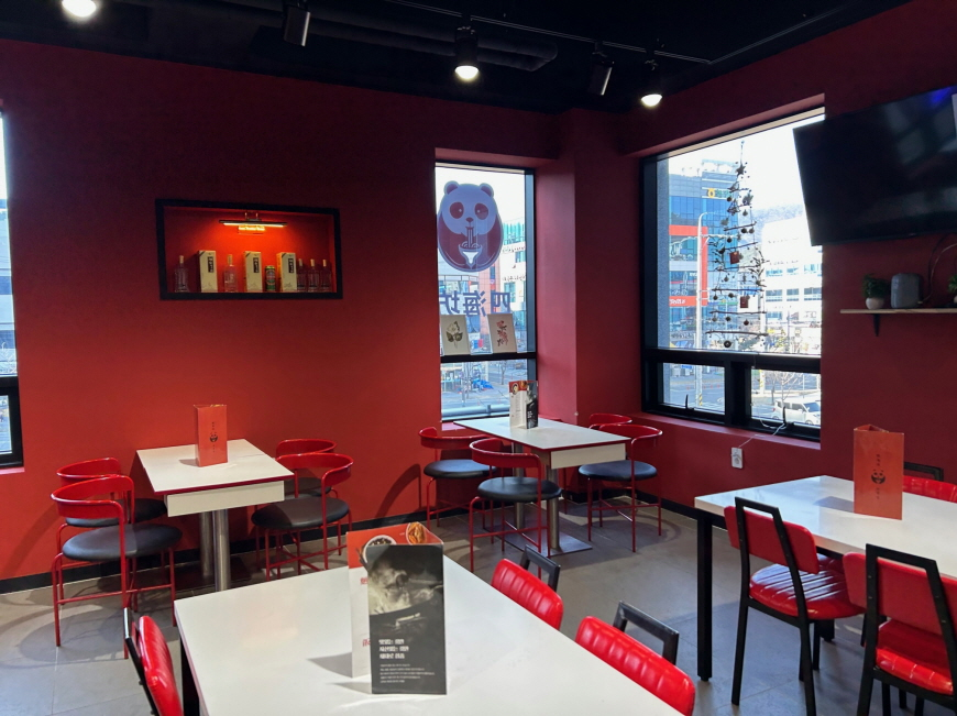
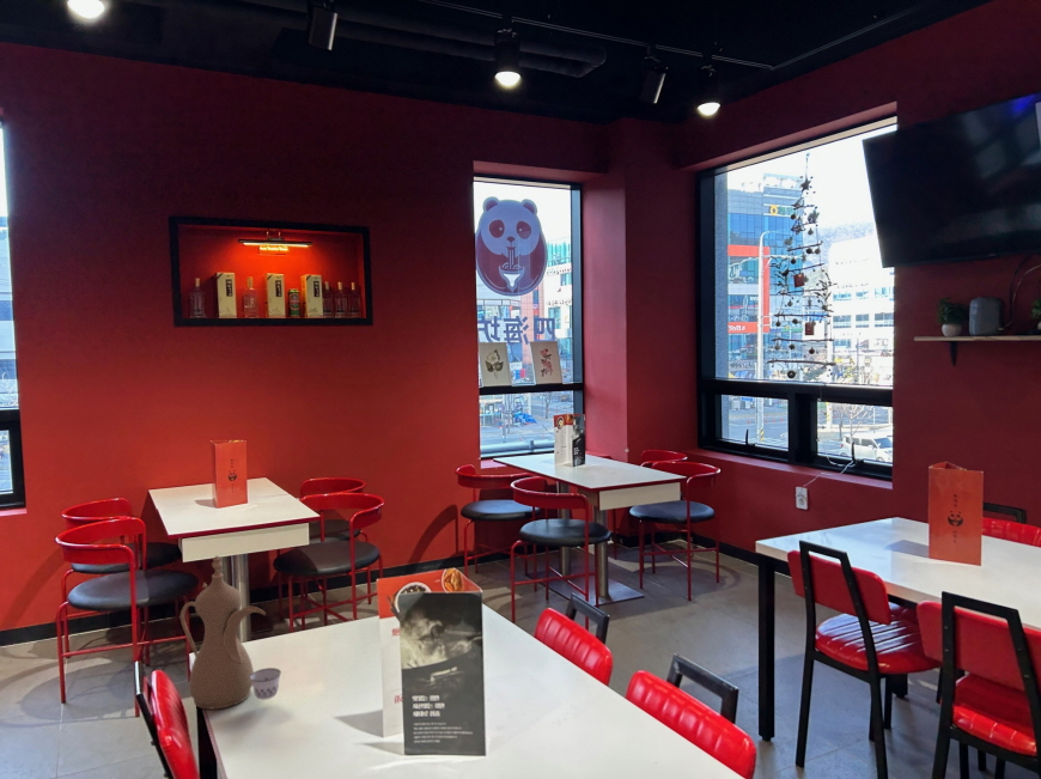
+ teapot [179,555,282,711]
